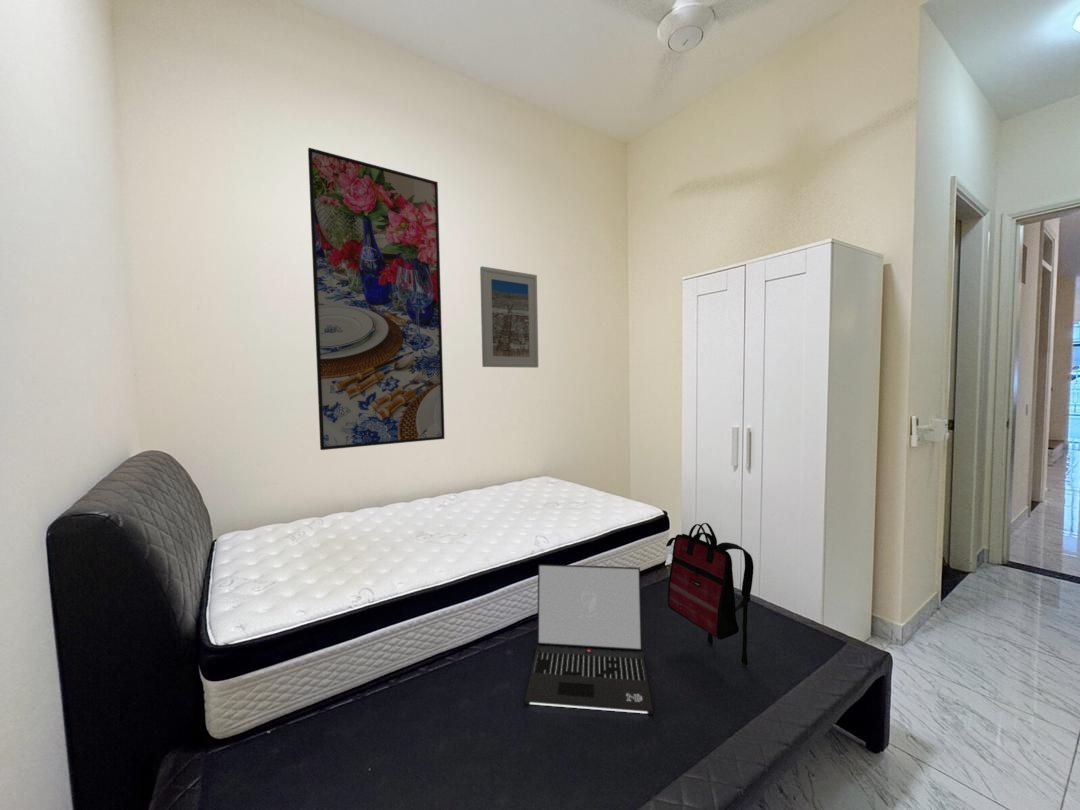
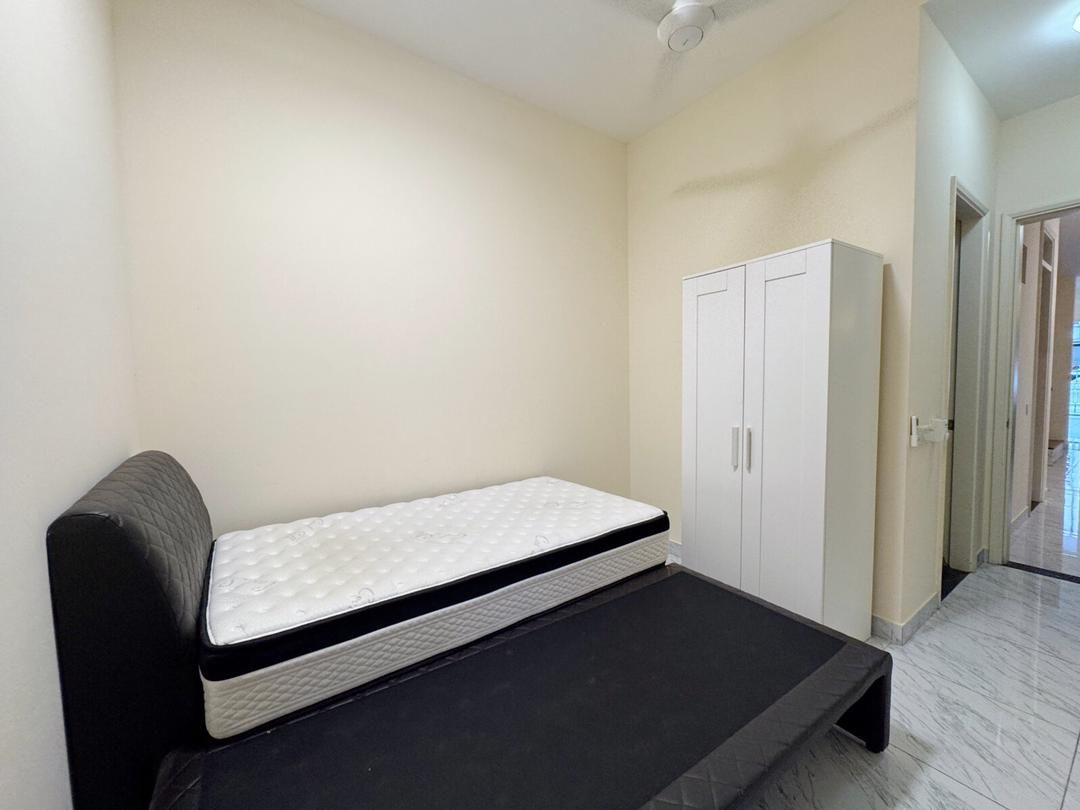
- laptop [524,563,654,716]
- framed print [307,147,446,451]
- backpack [665,522,755,666]
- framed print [479,265,539,369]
